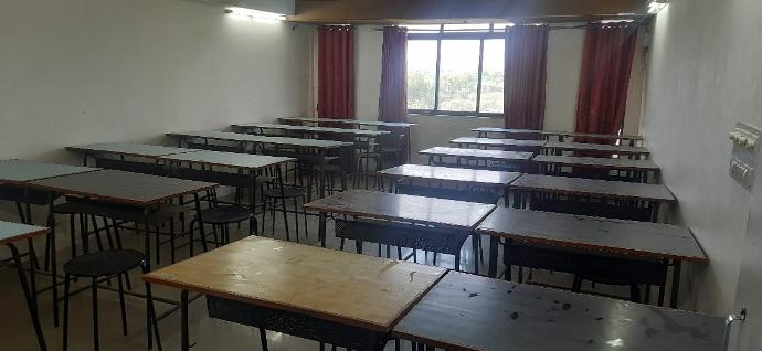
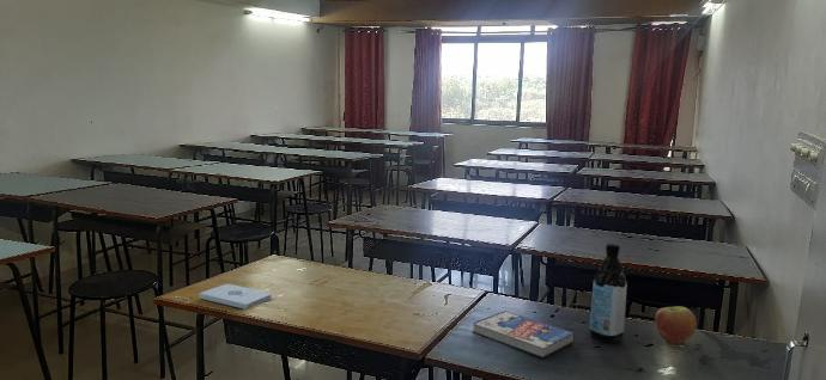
+ water bottle [588,243,628,344]
+ book [472,309,576,358]
+ apple [654,306,698,344]
+ notepad [198,283,273,309]
